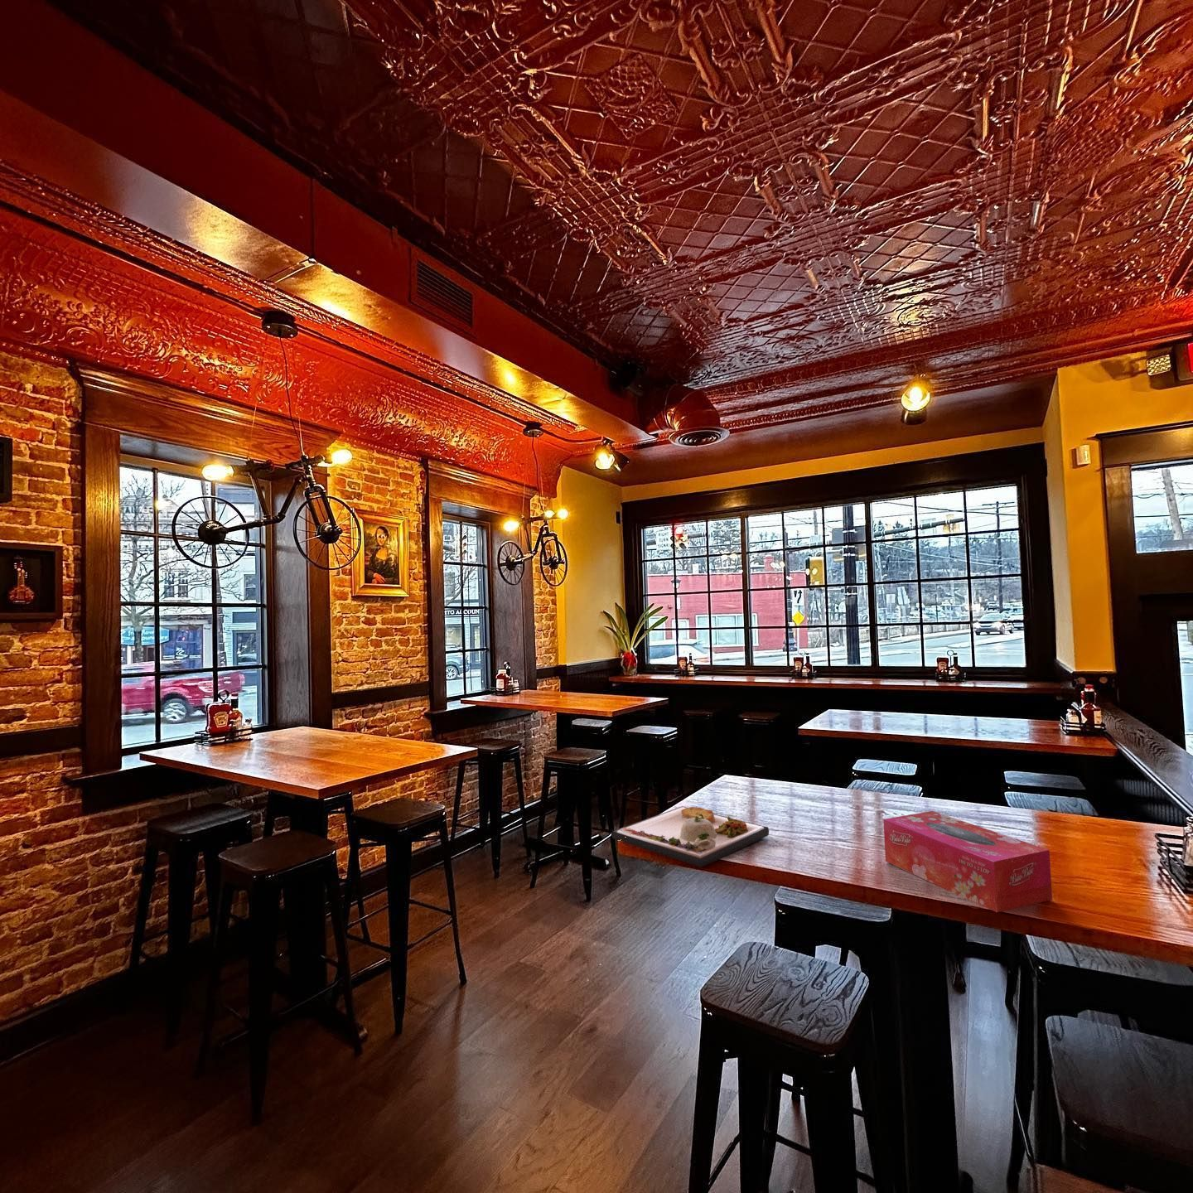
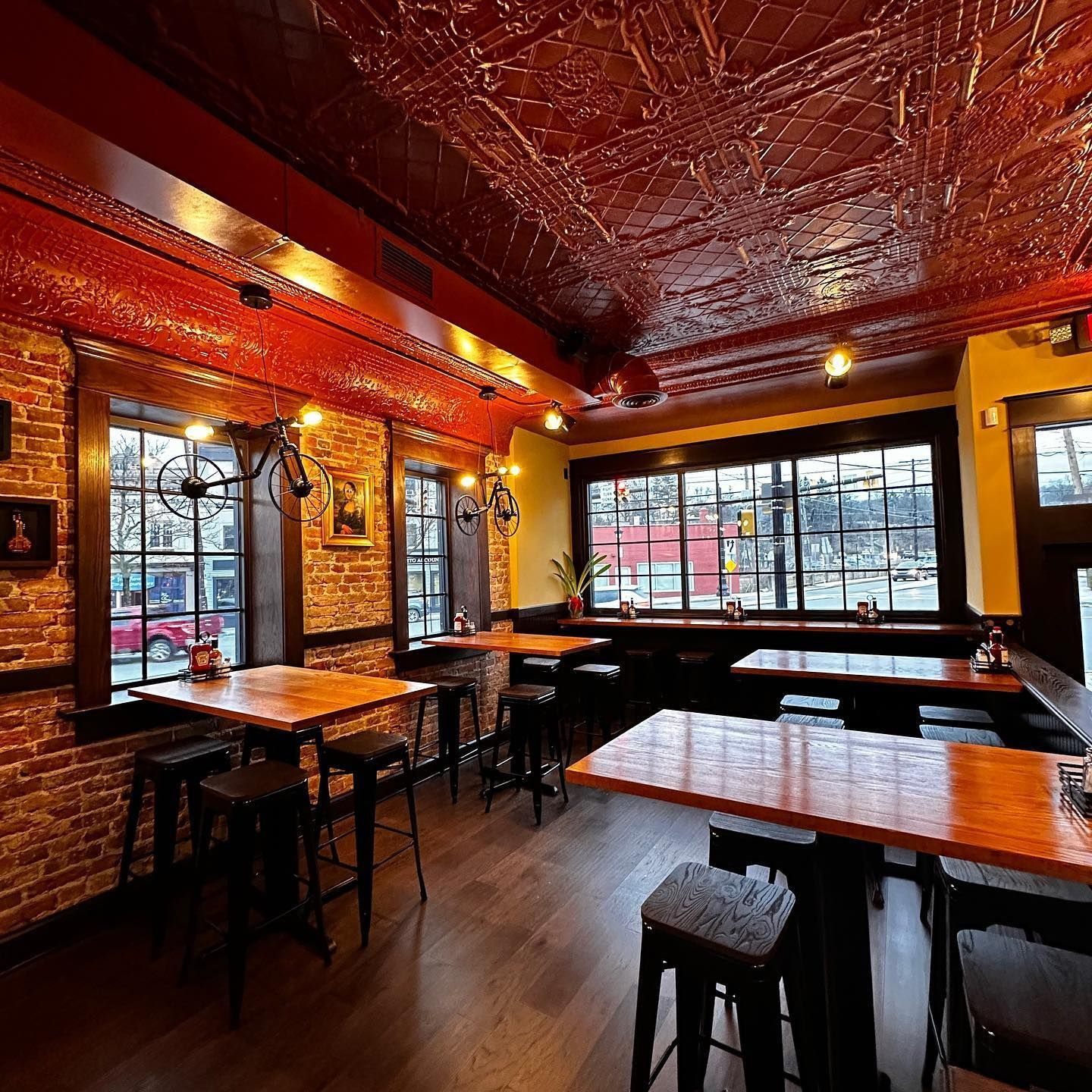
- tissue box [883,811,1053,913]
- dinner plate [612,805,769,869]
